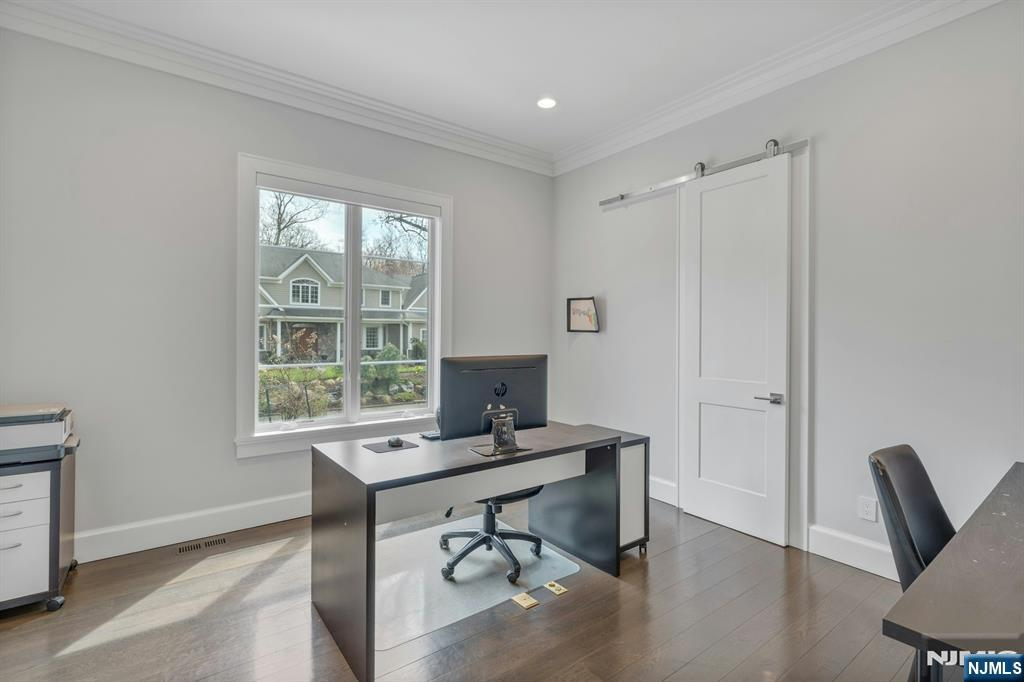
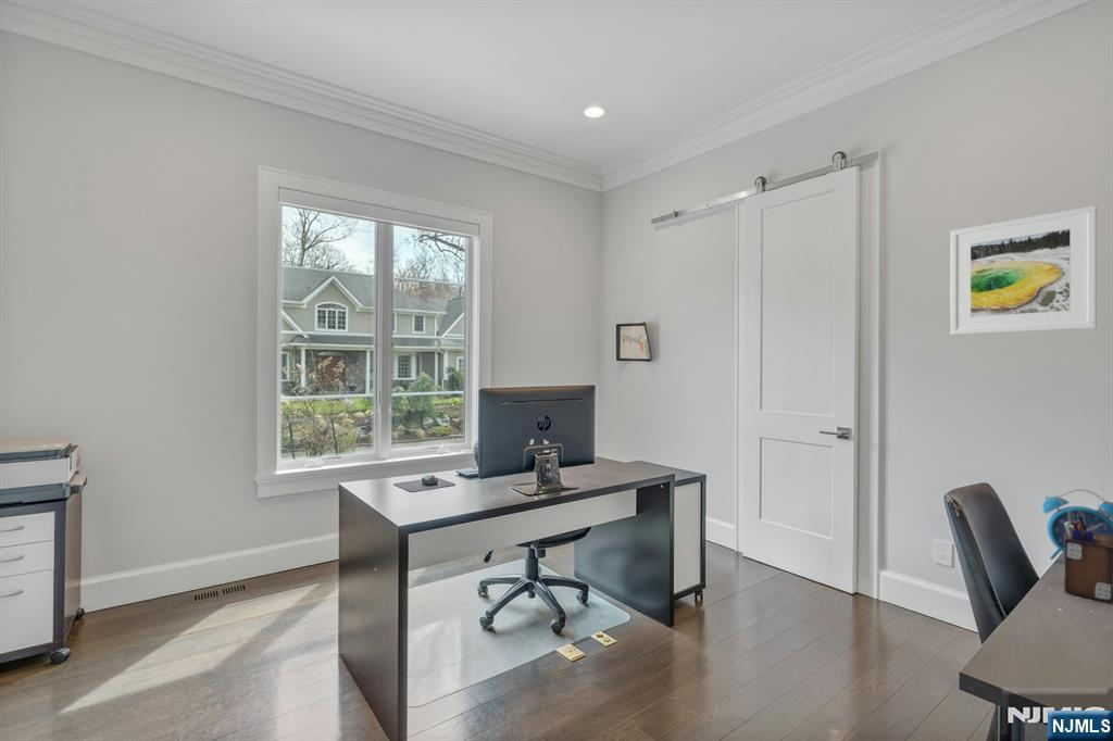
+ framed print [949,204,1098,336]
+ desk organizer [1063,511,1113,604]
+ alarm clock [1041,488,1113,561]
